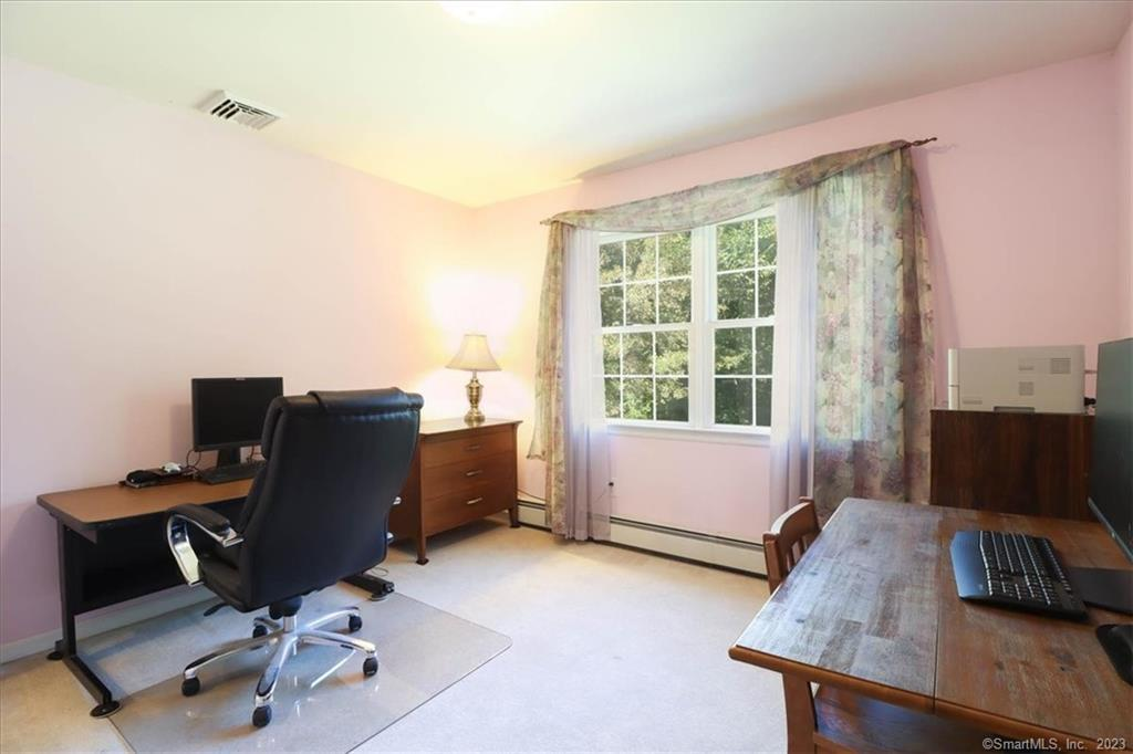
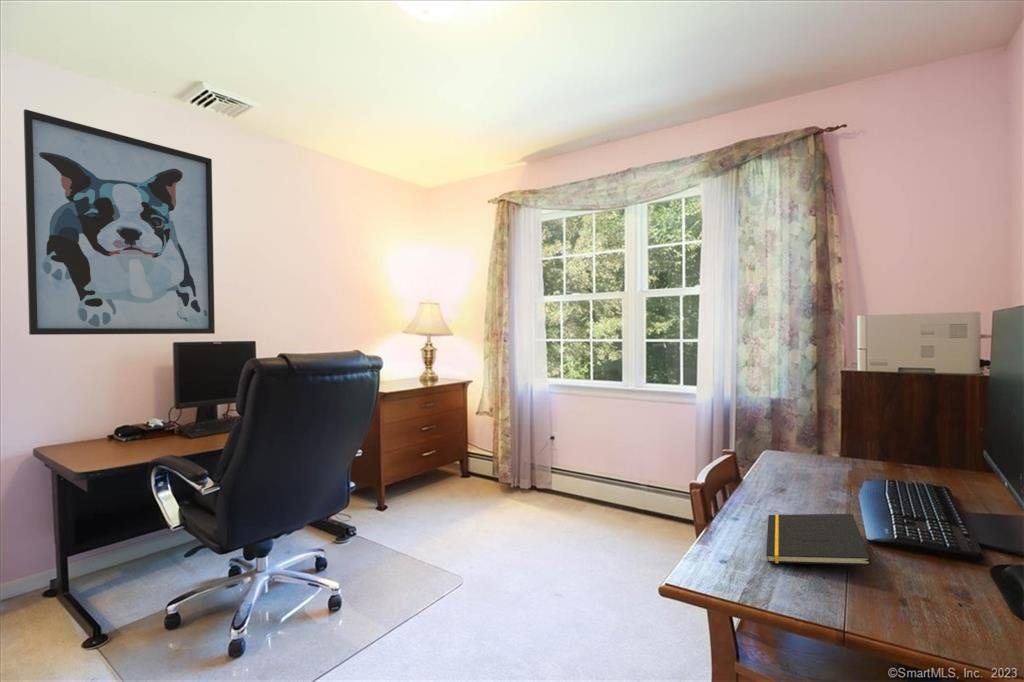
+ notepad [765,513,872,566]
+ wall art [23,108,216,336]
